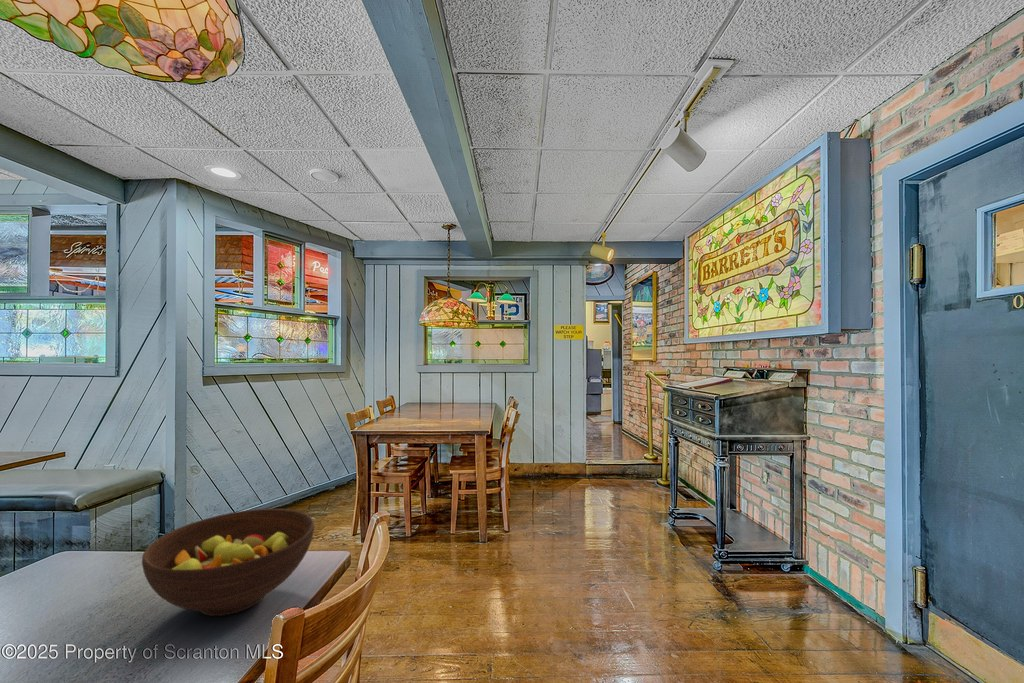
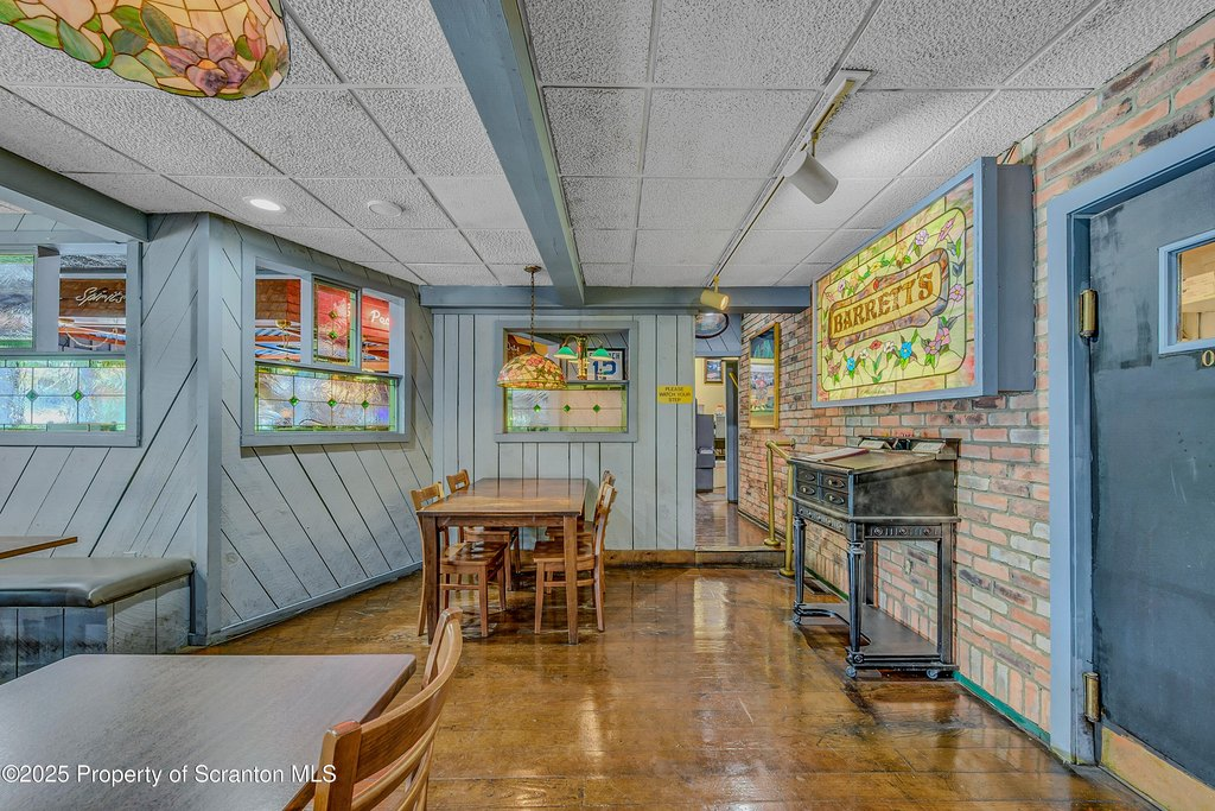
- fruit bowl [141,508,315,617]
